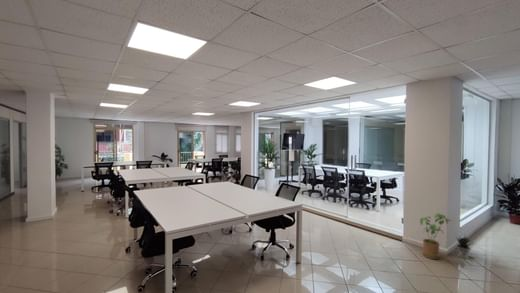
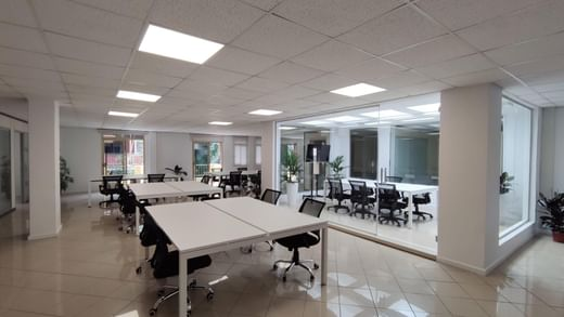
- potted plant [454,233,476,260]
- house plant [419,213,451,260]
